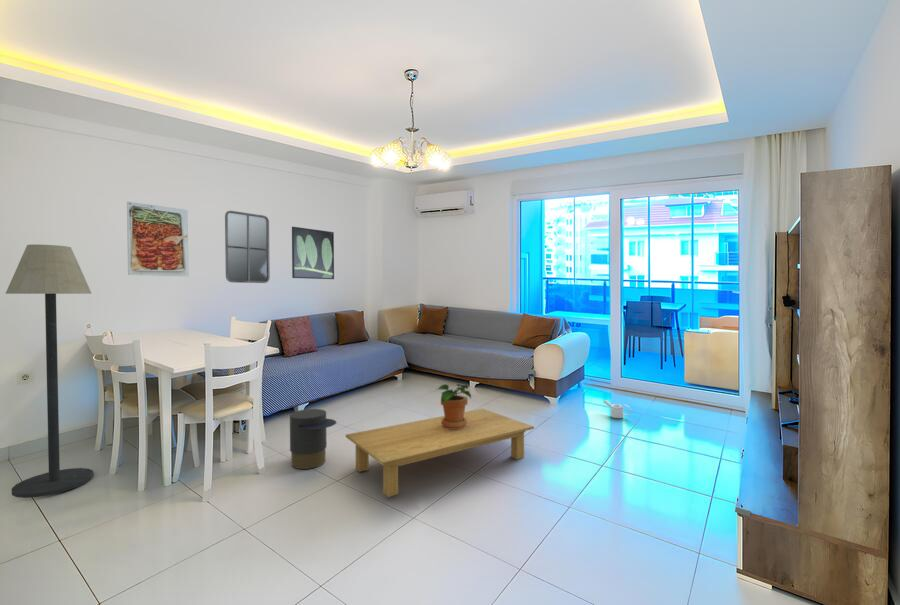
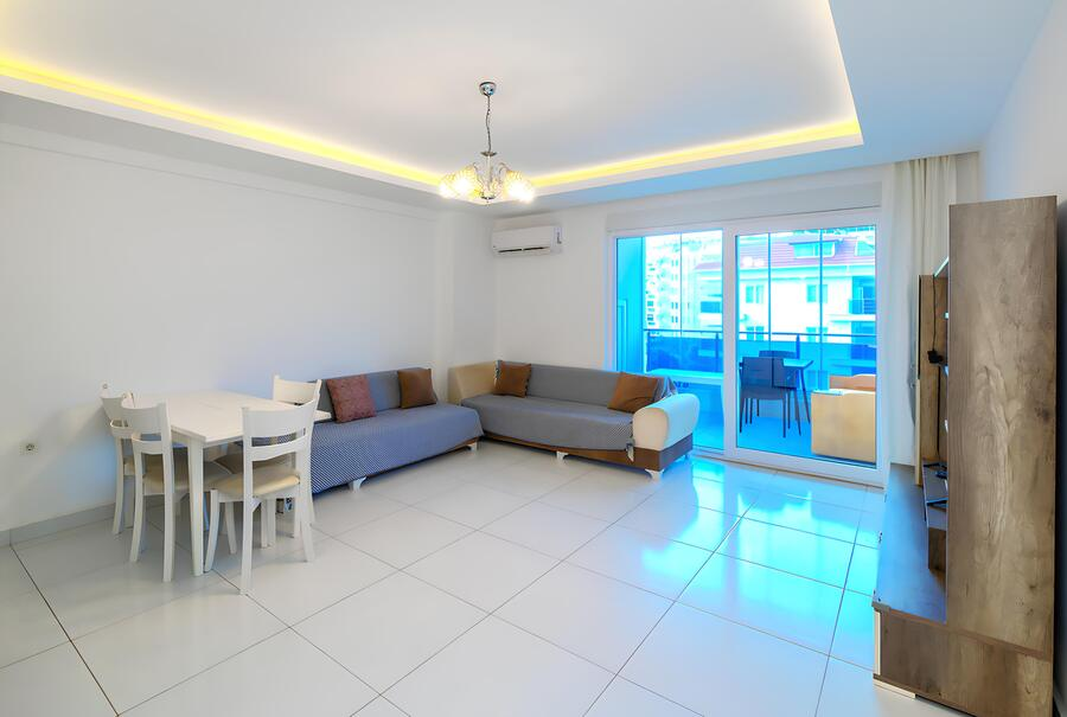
- watering can [602,399,632,419]
- trash can [289,408,337,470]
- home mirror [224,210,271,284]
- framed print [126,201,190,277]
- potted plant [435,383,472,429]
- floor lamp [5,243,95,499]
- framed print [291,226,335,280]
- coffee table [345,408,535,498]
